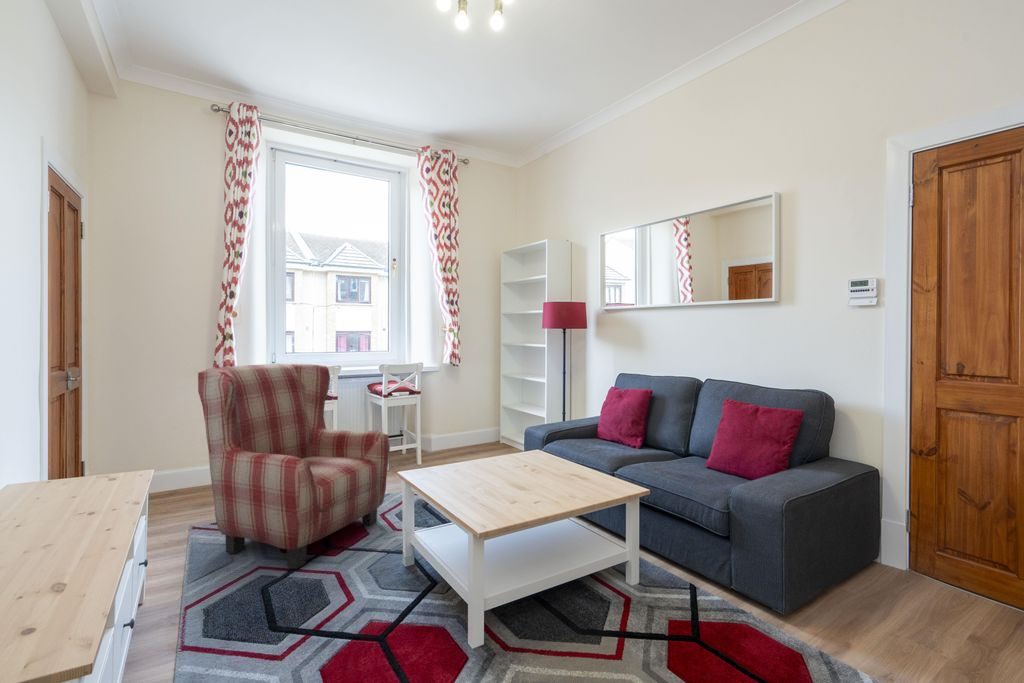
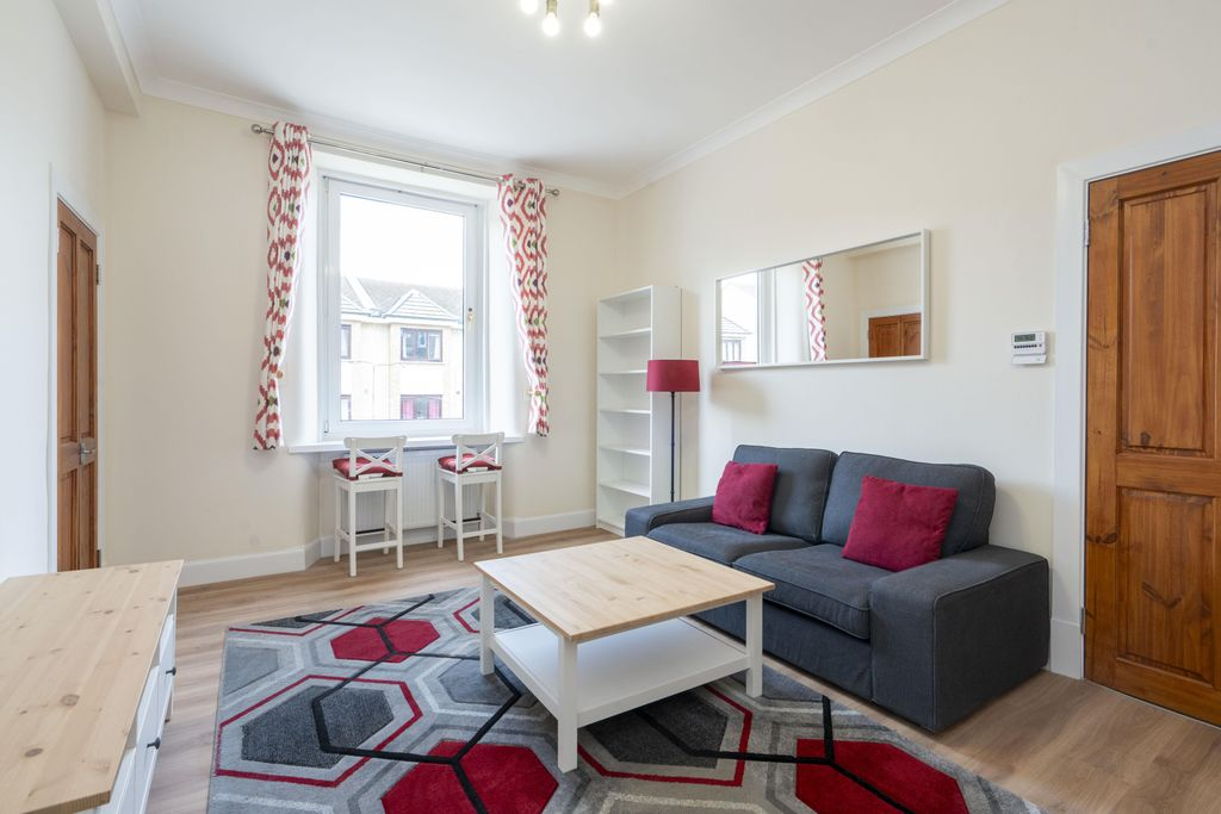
- armchair [197,363,391,570]
